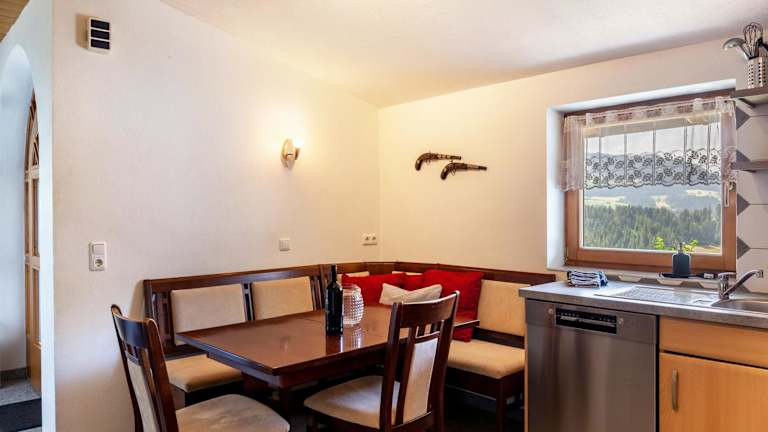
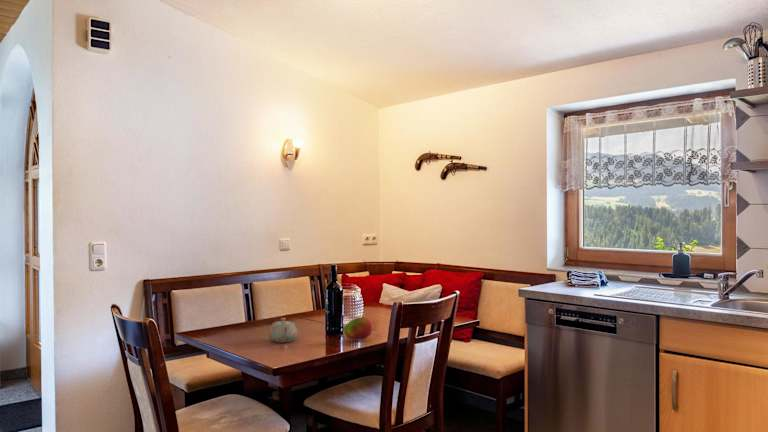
+ teapot [268,317,298,343]
+ fruit [343,316,374,342]
